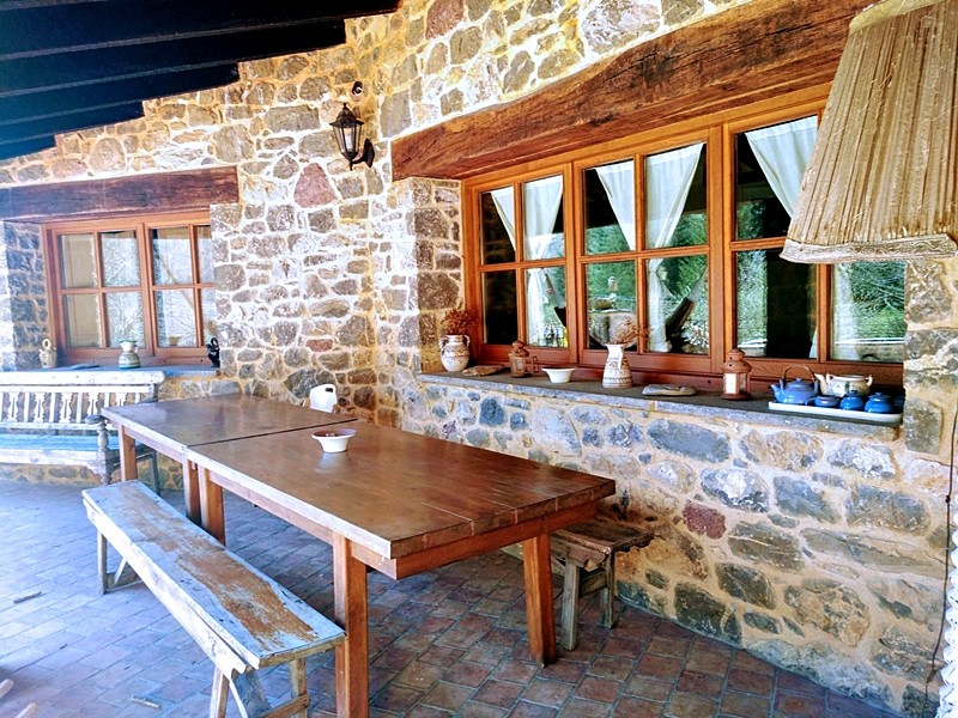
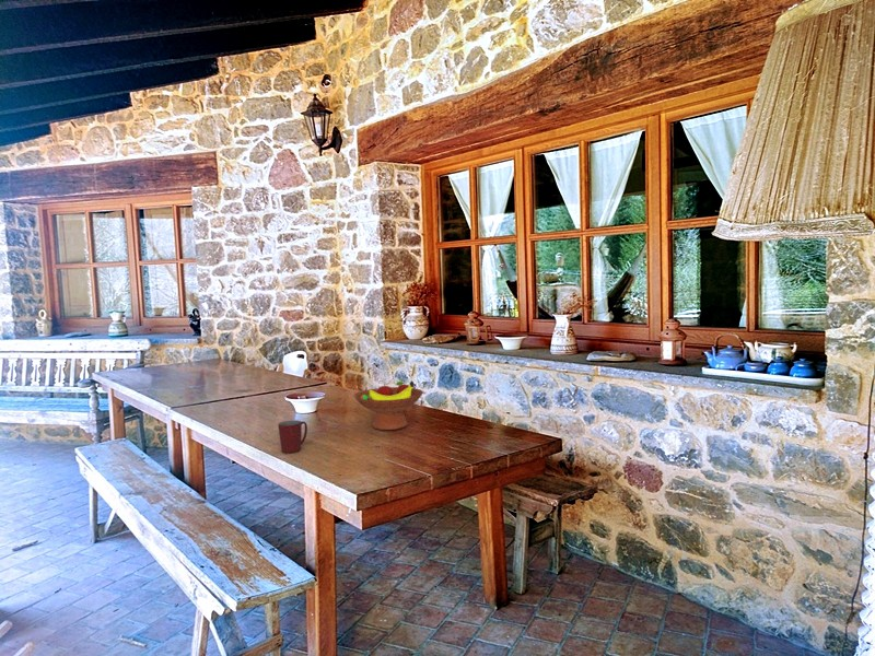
+ fruit bowl [352,379,424,431]
+ mug [277,420,308,454]
